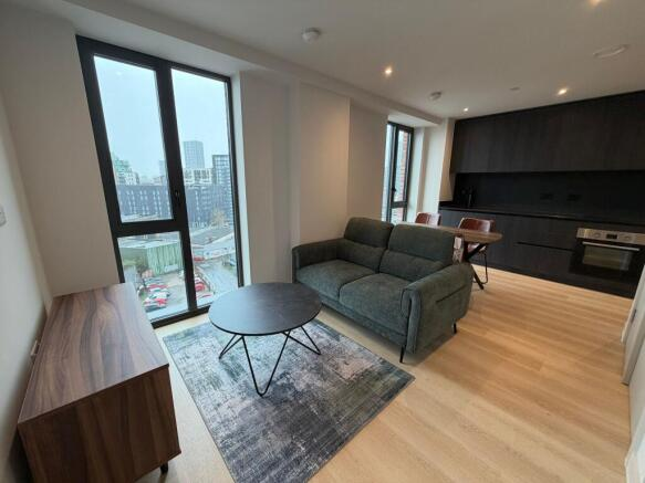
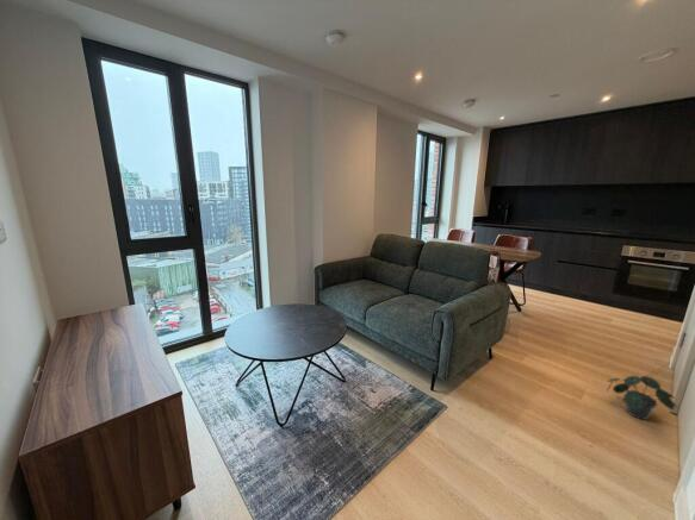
+ potted plant [606,375,681,421]
